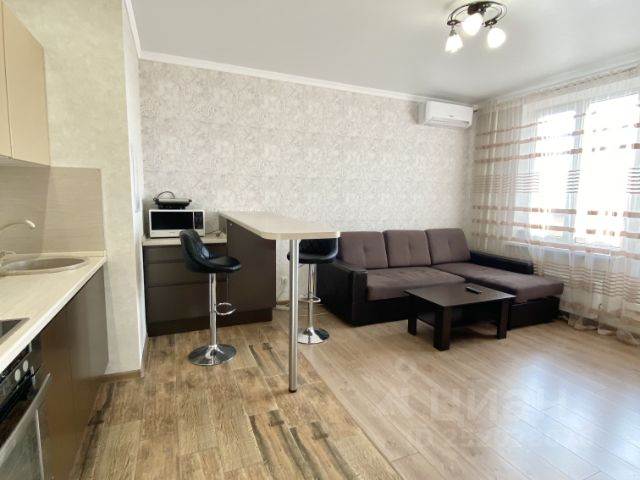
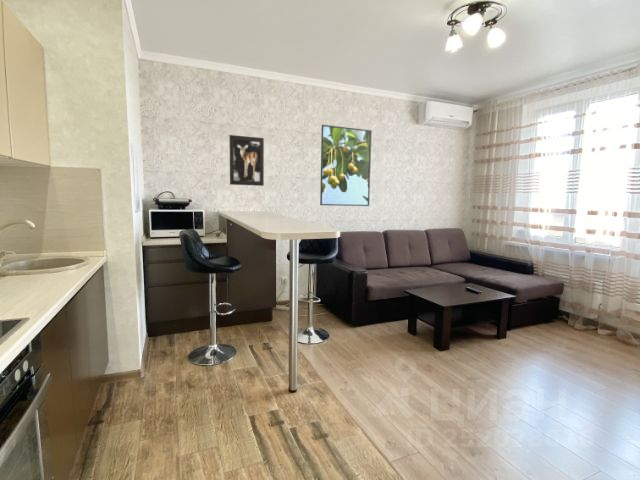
+ wall art [228,134,265,187]
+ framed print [319,124,373,207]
